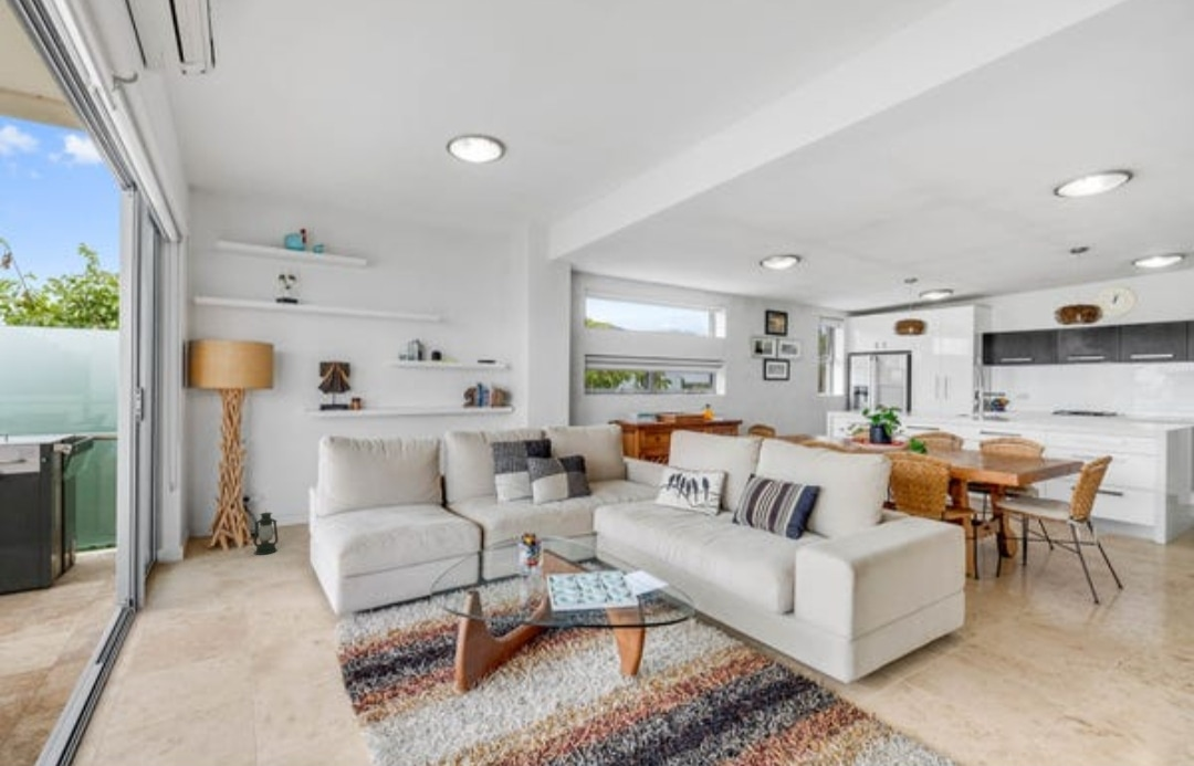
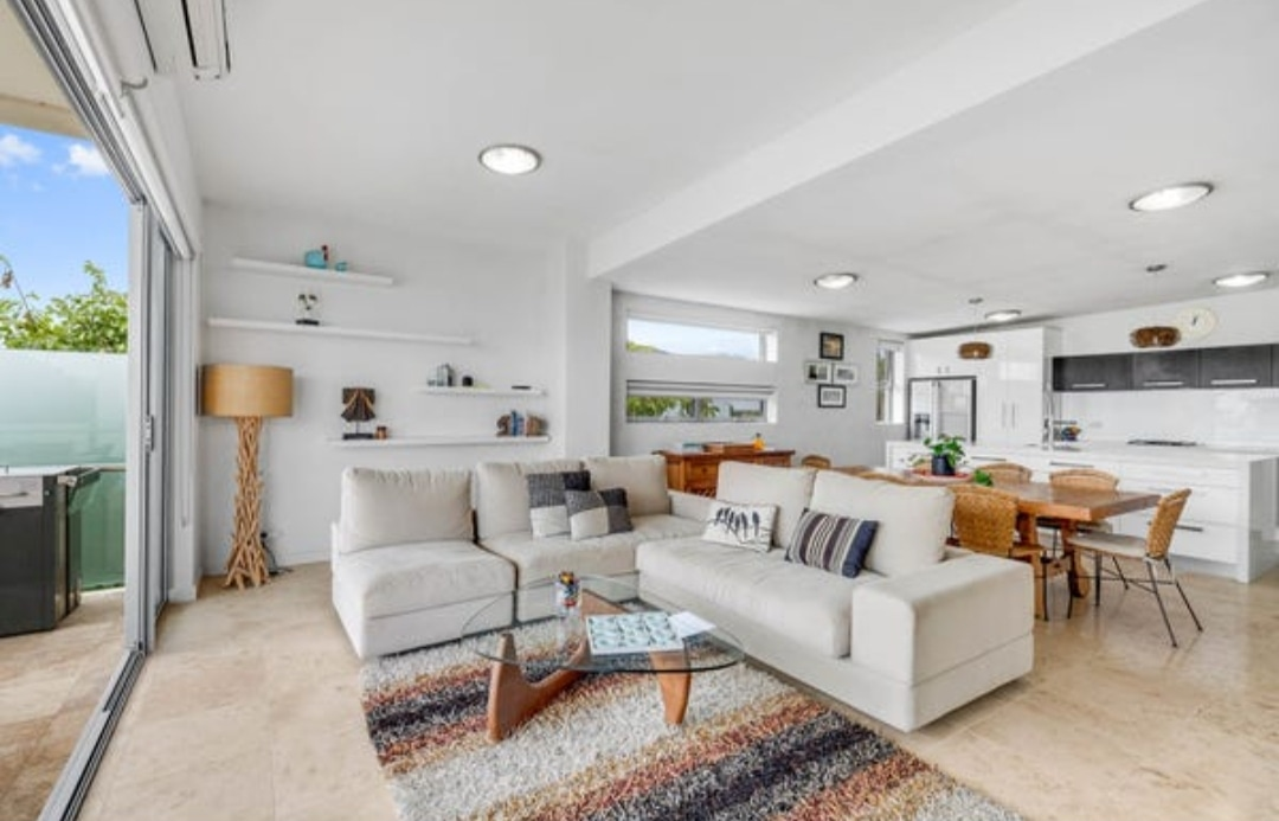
- lantern [252,508,280,556]
